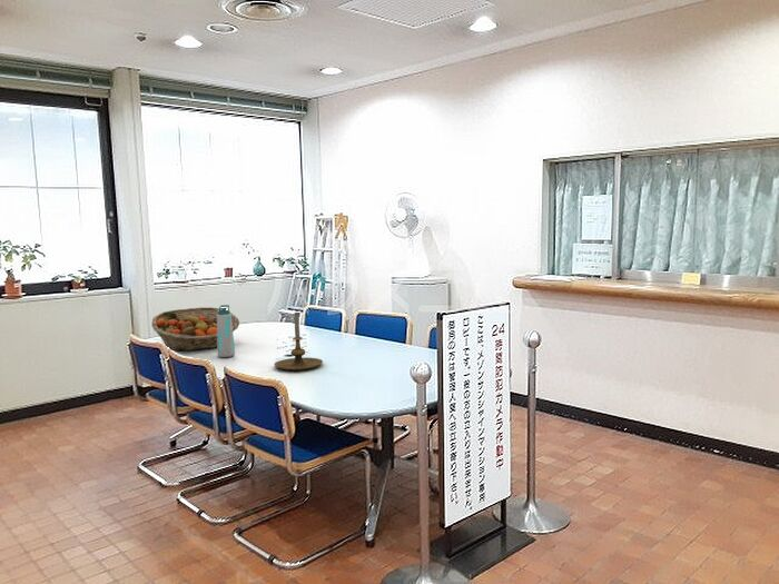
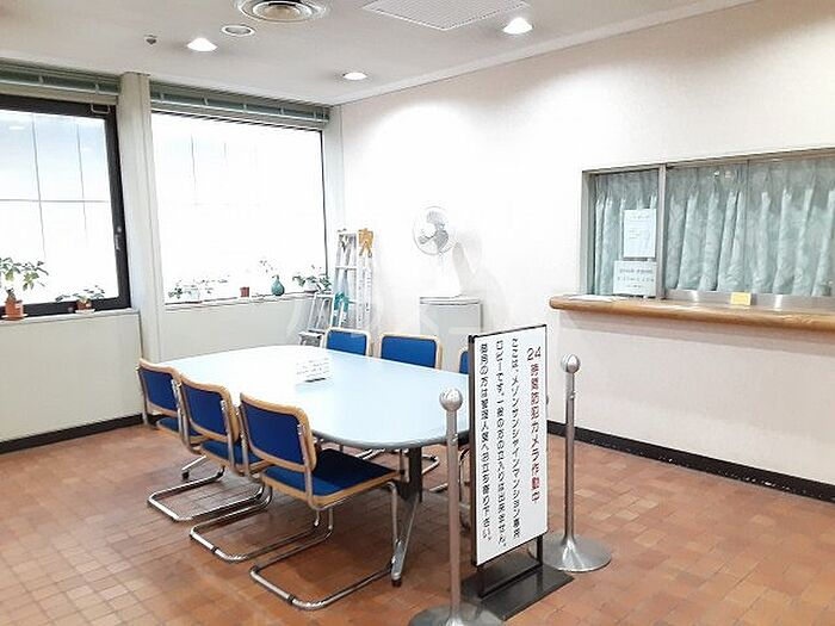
- candle holder [273,310,324,372]
- water bottle [216,304,236,358]
- fruit basket [150,306,240,352]
